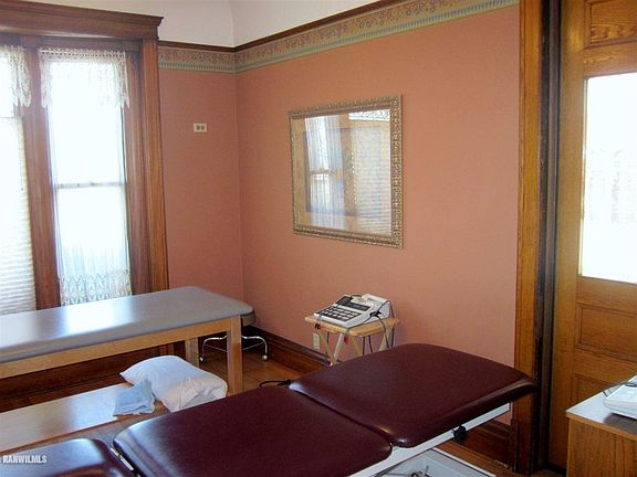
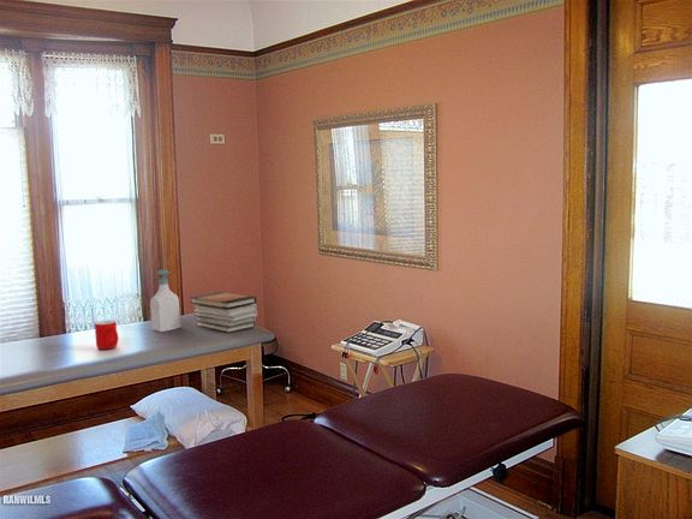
+ soap bottle [149,269,181,333]
+ book stack [189,291,258,334]
+ cup [94,320,119,351]
